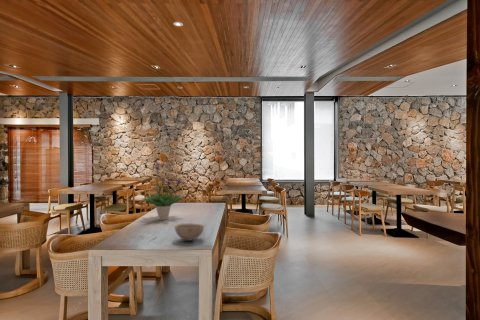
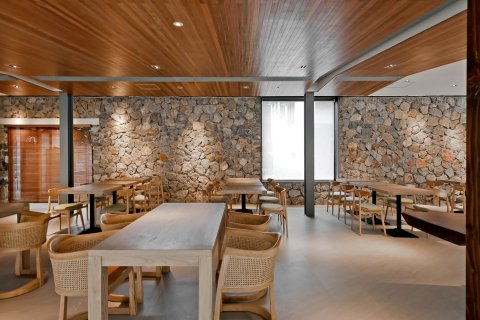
- potted plant [141,162,186,221]
- bowl [173,222,206,242]
